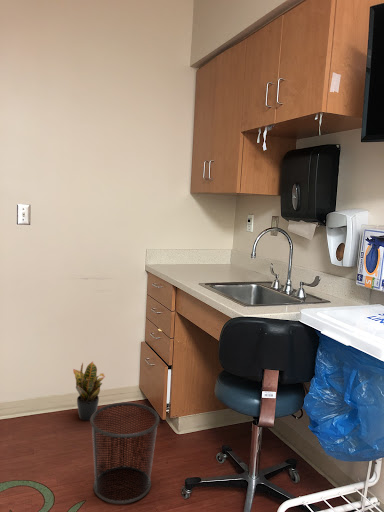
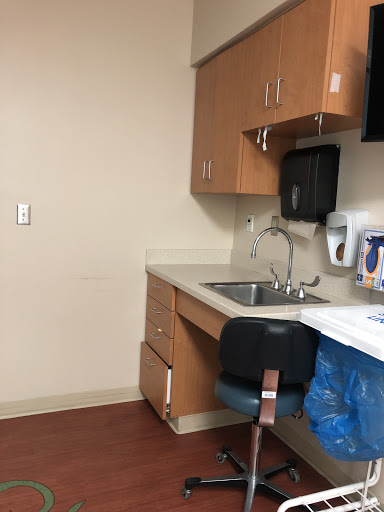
- potted plant [72,360,106,422]
- waste bin [89,402,160,505]
